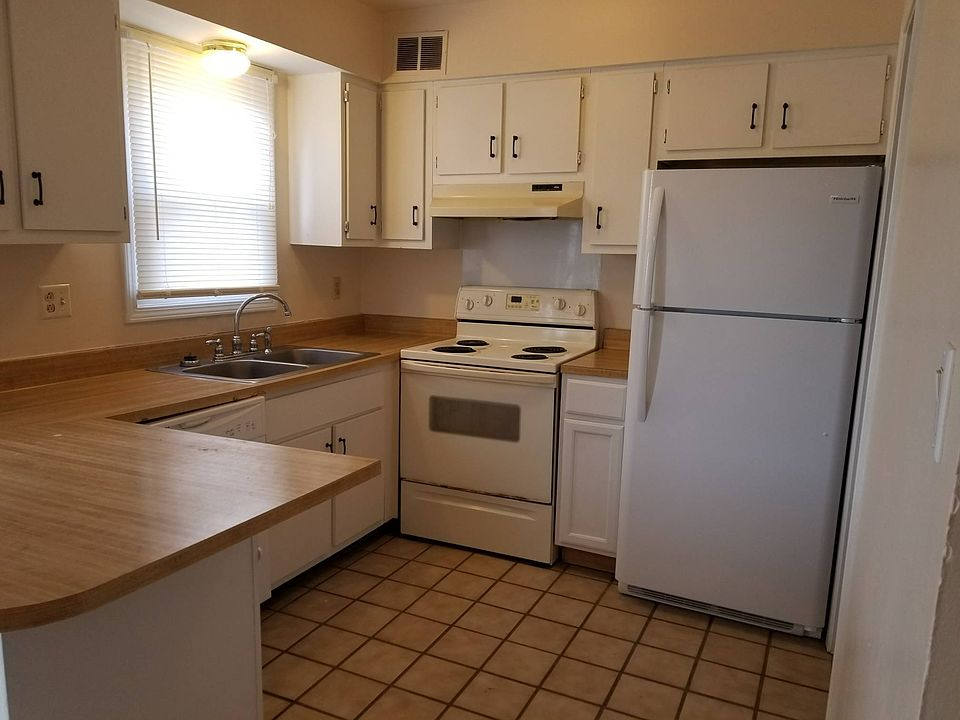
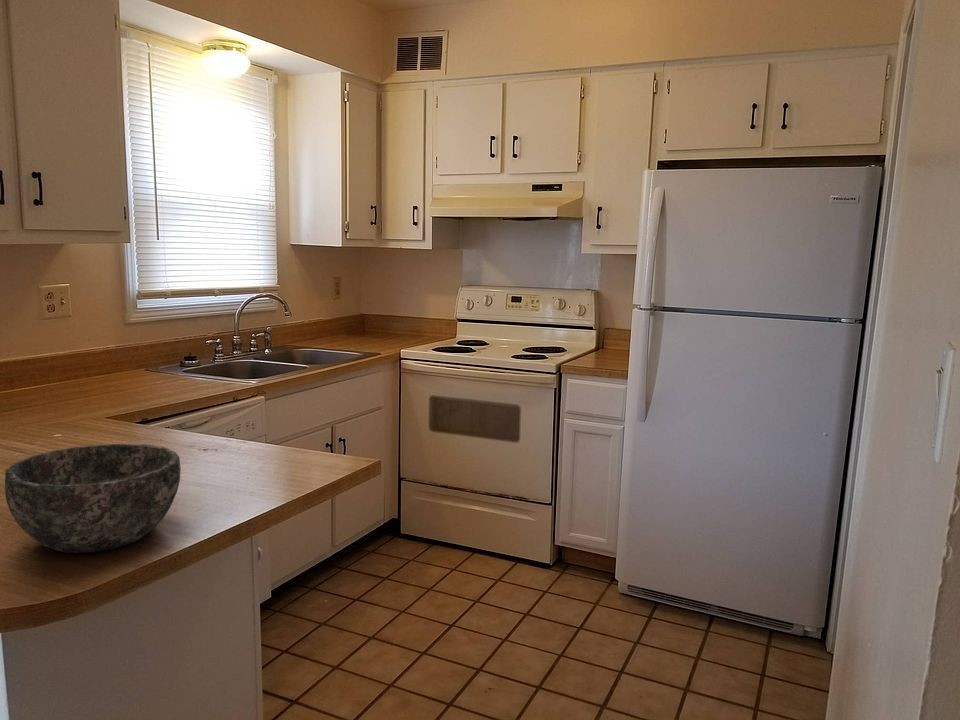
+ bowl [4,443,182,555]
